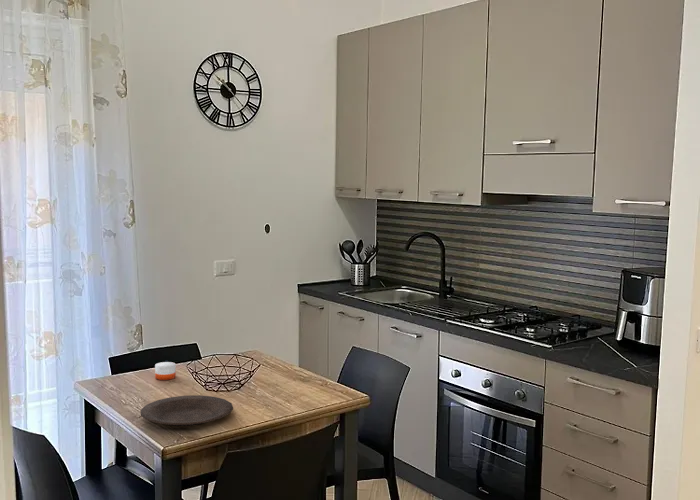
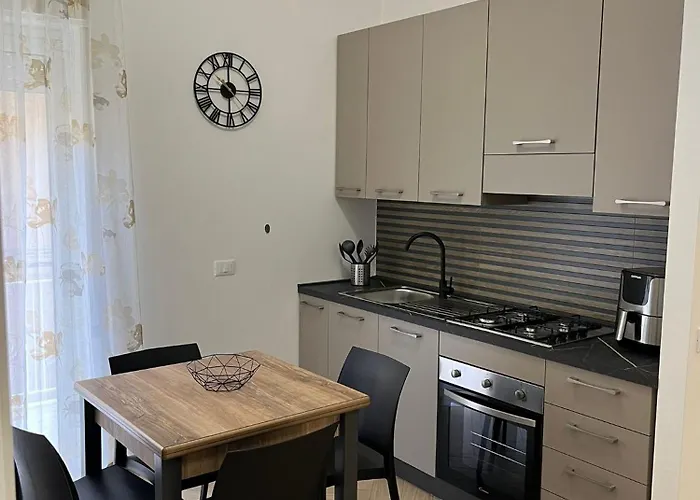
- candle [154,361,177,381]
- plate [140,394,234,427]
